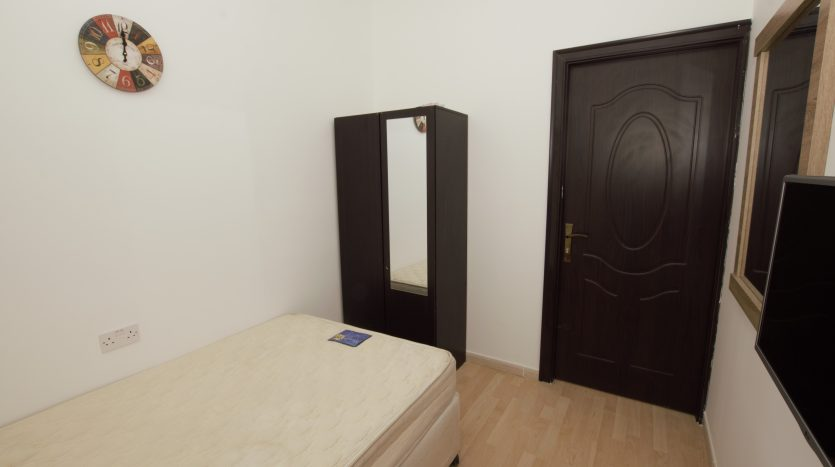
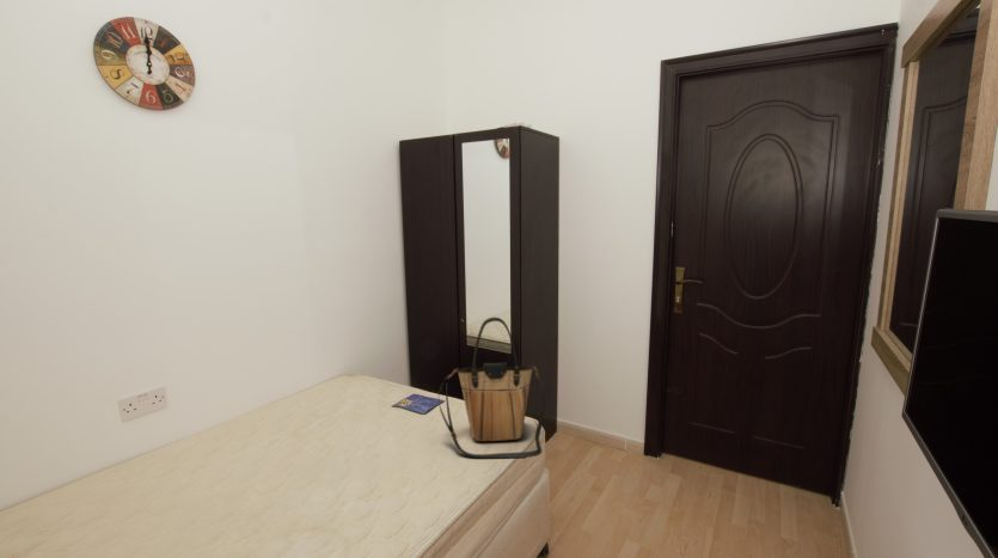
+ tote bag [437,317,546,459]
